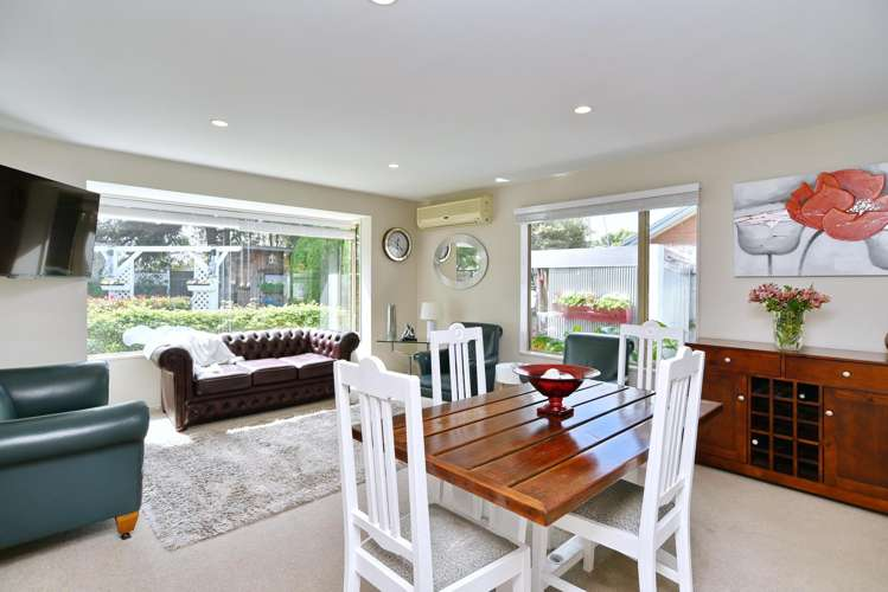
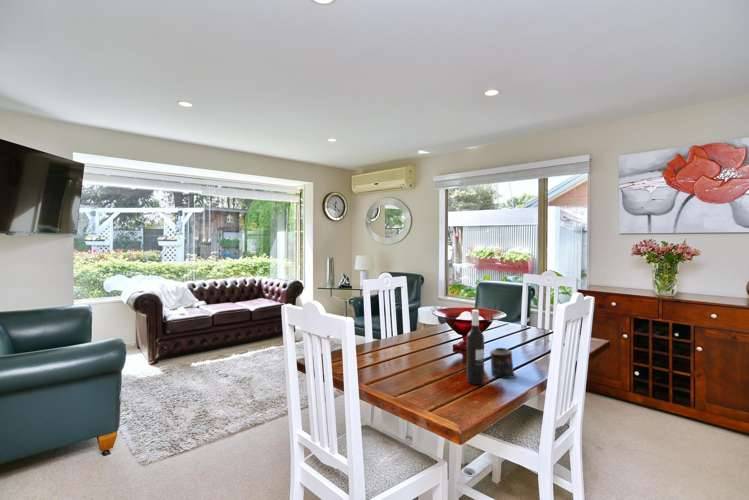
+ wine bottle [466,309,485,386]
+ candle [489,347,518,379]
